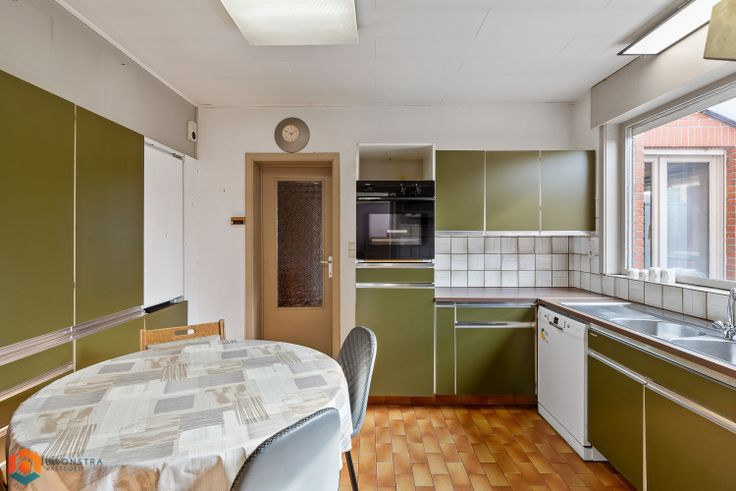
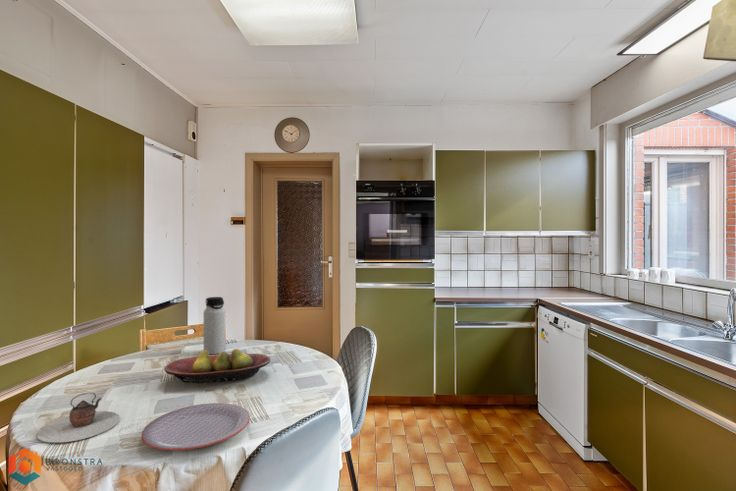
+ water bottle [203,296,226,355]
+ plate [140,402,251,452]
+ fruit bowl [163,348,271,384]
+ teapot [36,392,121,444]
